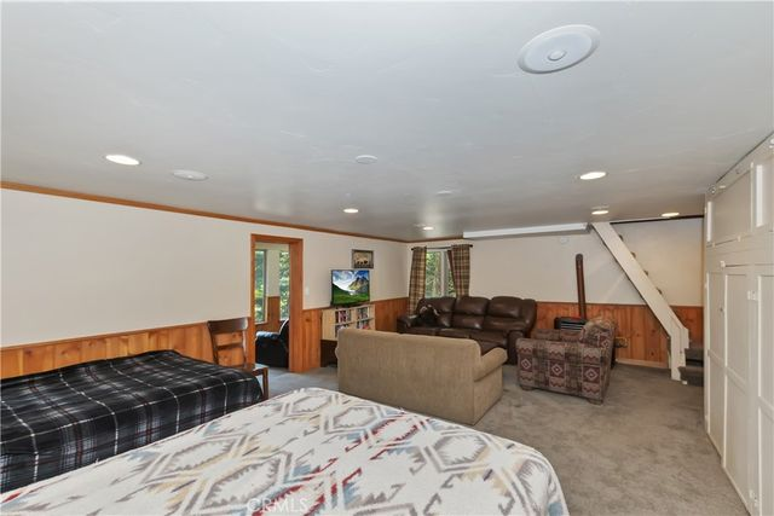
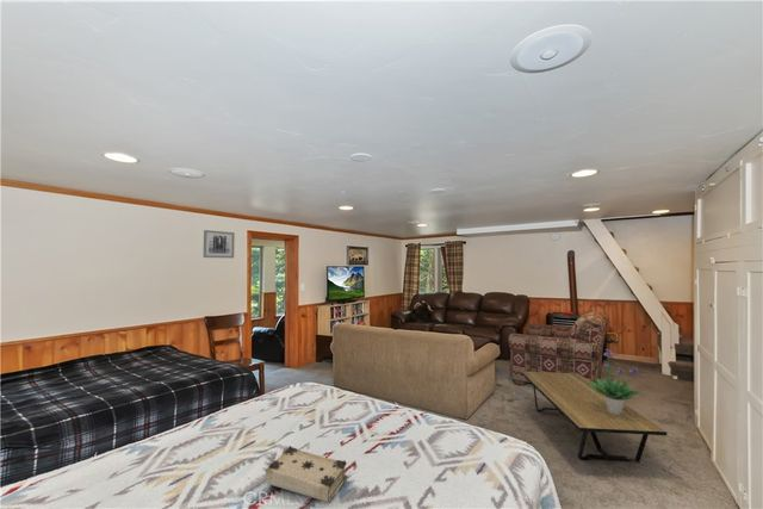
+ coffee table [520,371,669,464]
+ book [265,445,348,504]
+ wall art [203,229,236,259]
+ potted plant [588,348,643,414]
